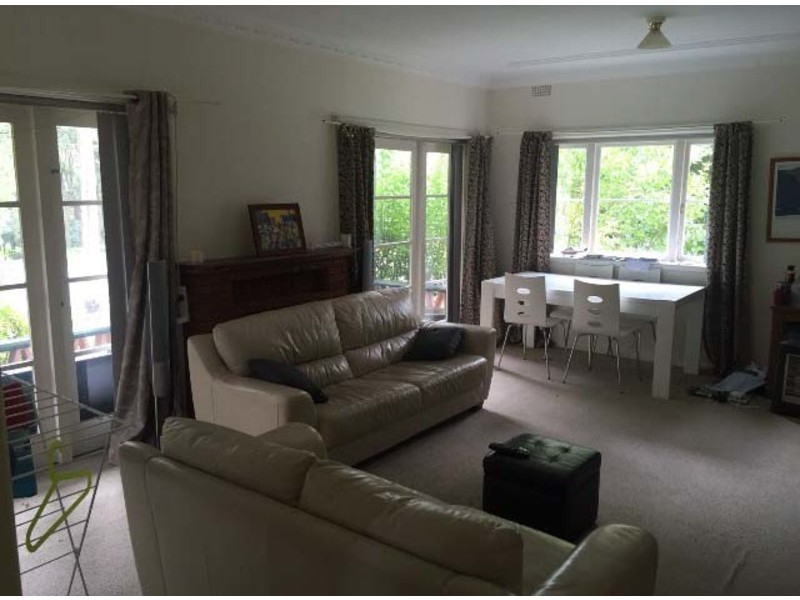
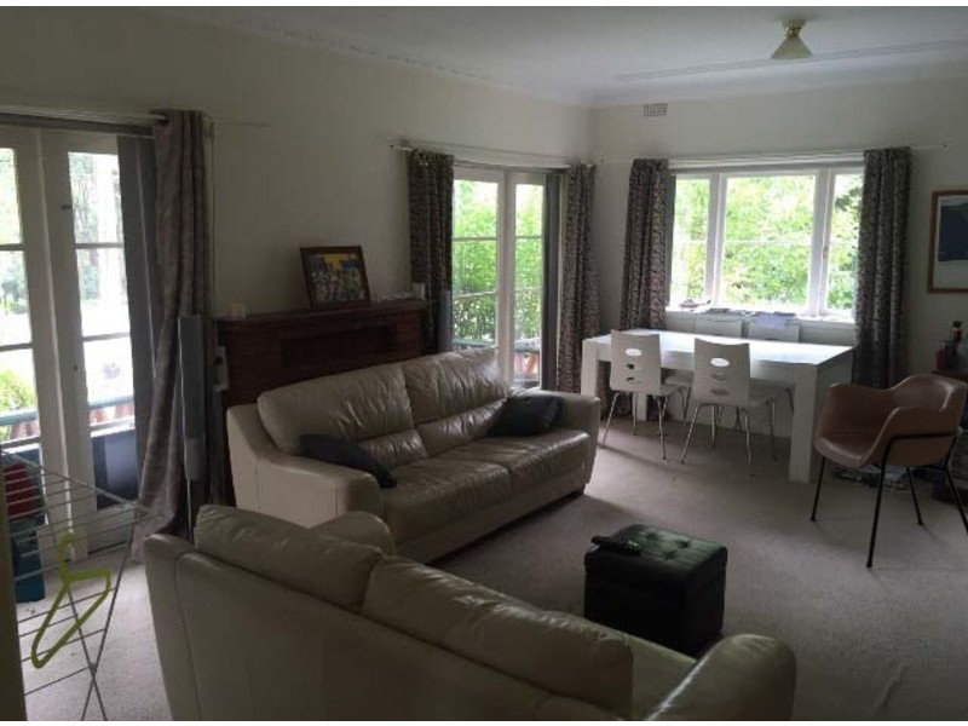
+ armchair [808,373,968,570]
